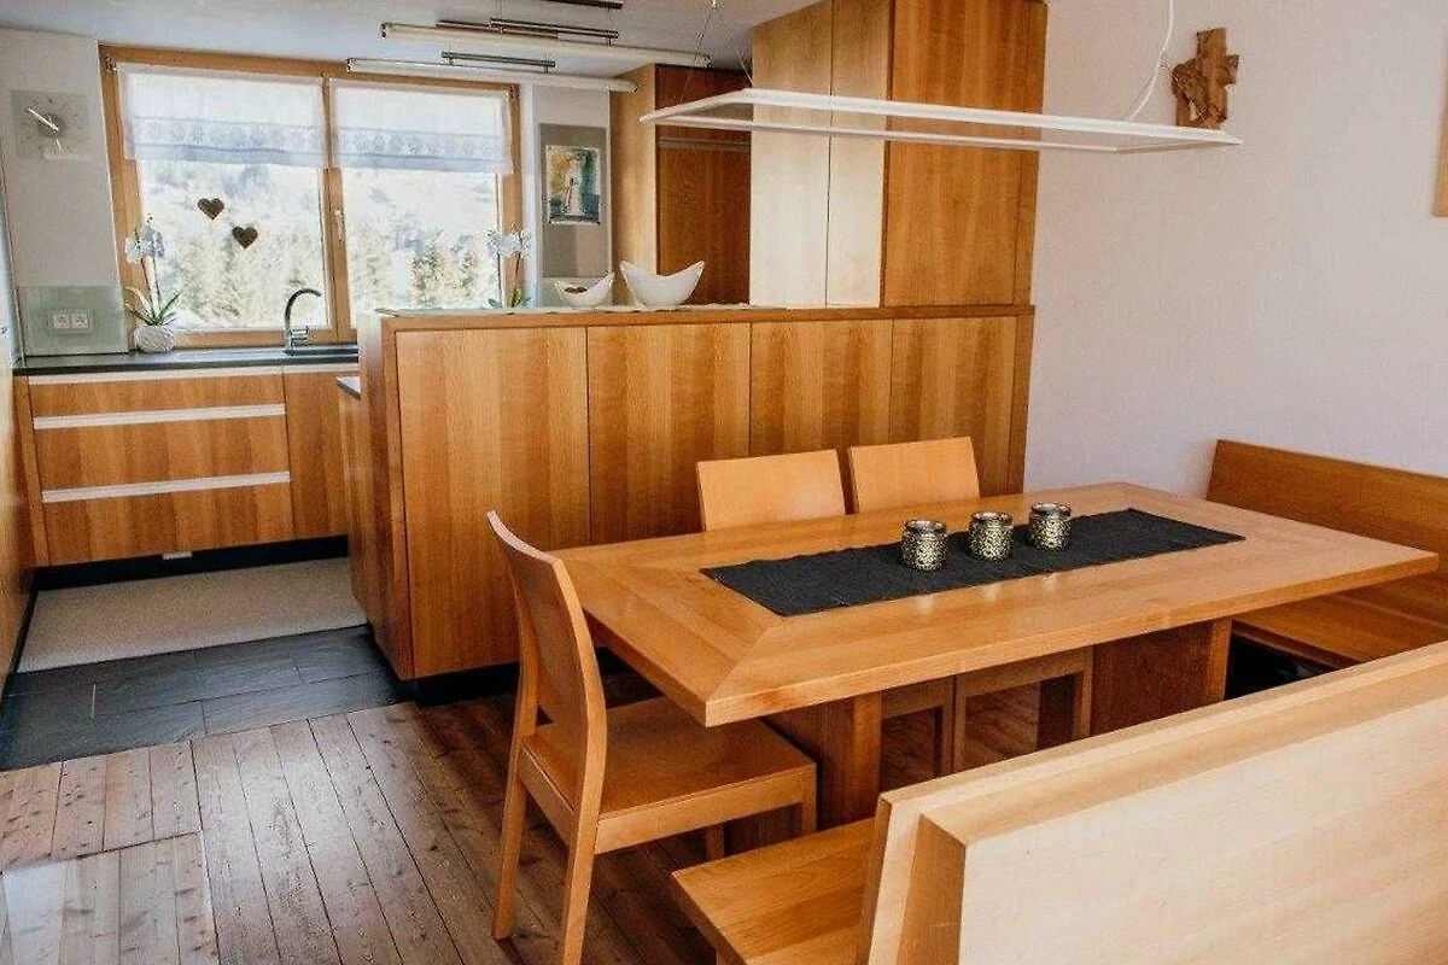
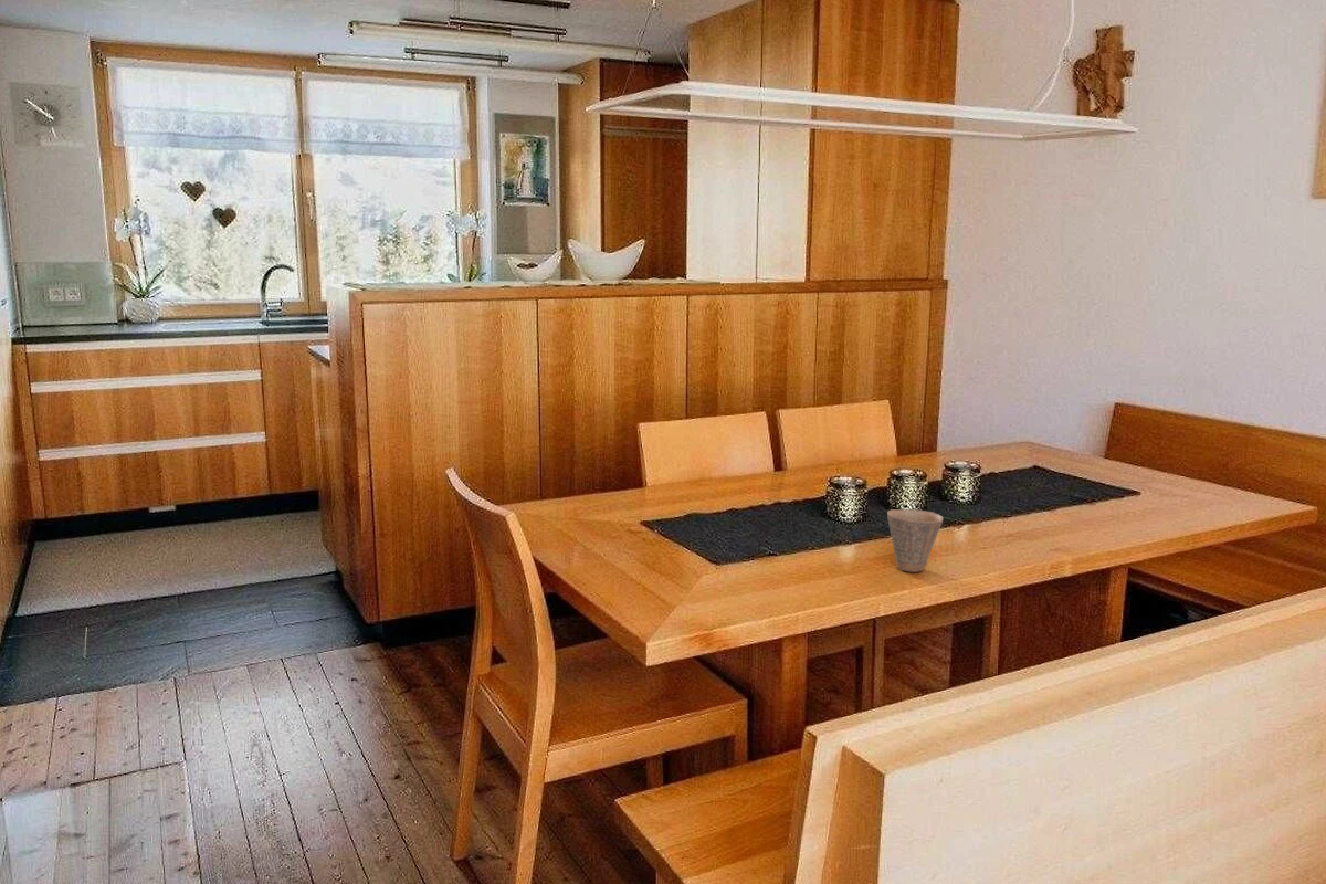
+ cup [886,508,945,573]
